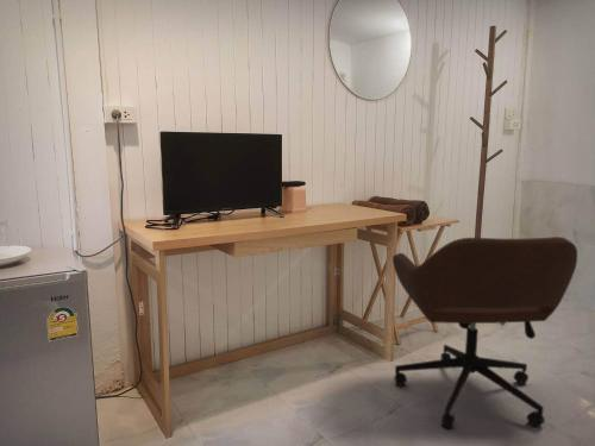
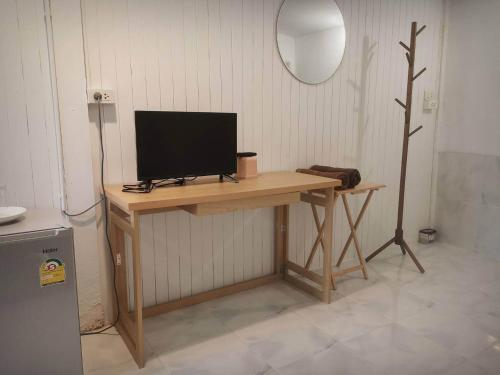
- office chair [392,235,578,431]
